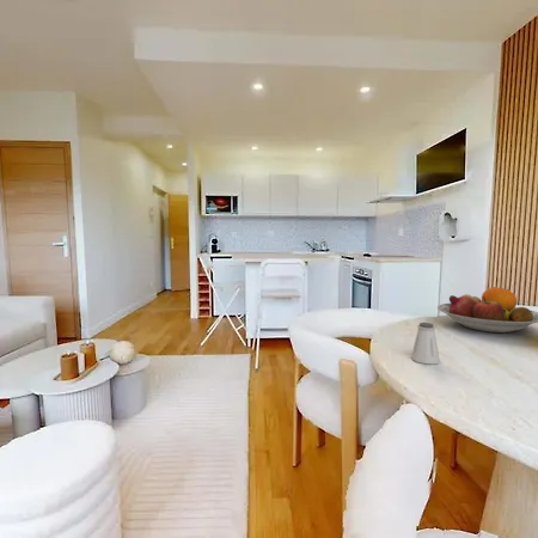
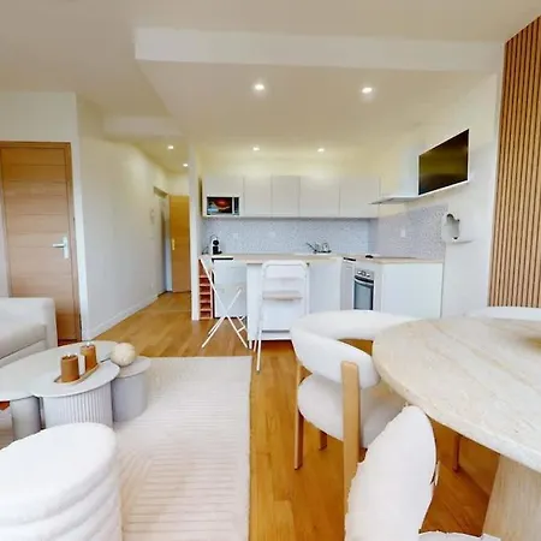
- saltshaker [410,322,441,365]
- fruit bowl [436,286,538,334]
